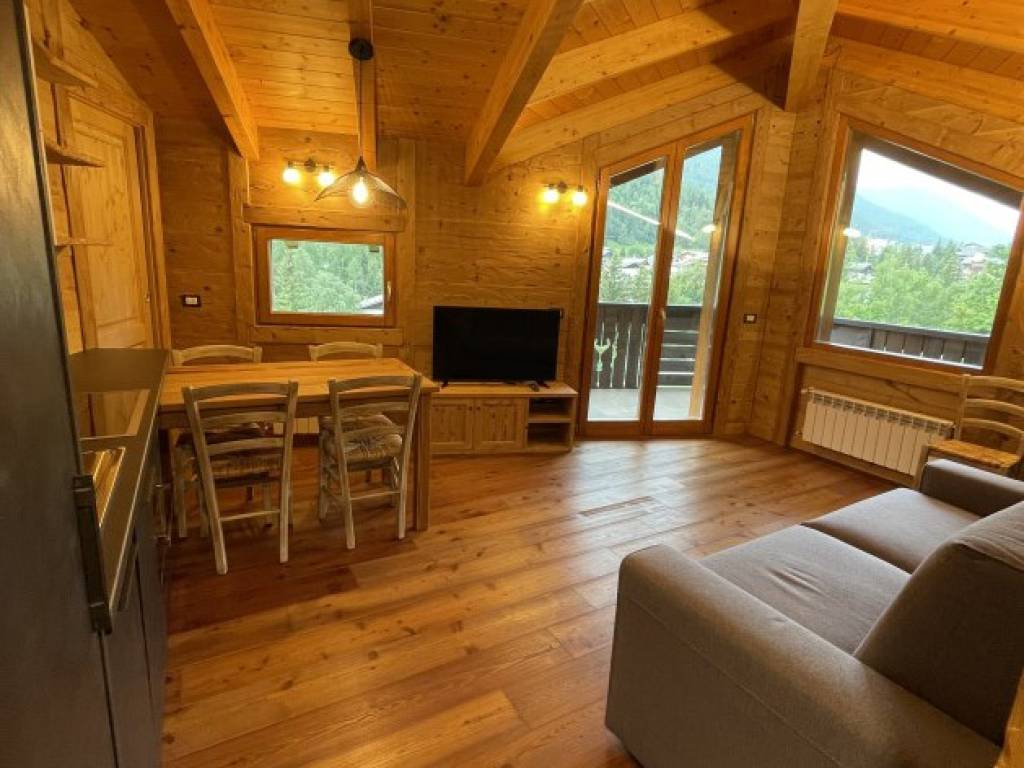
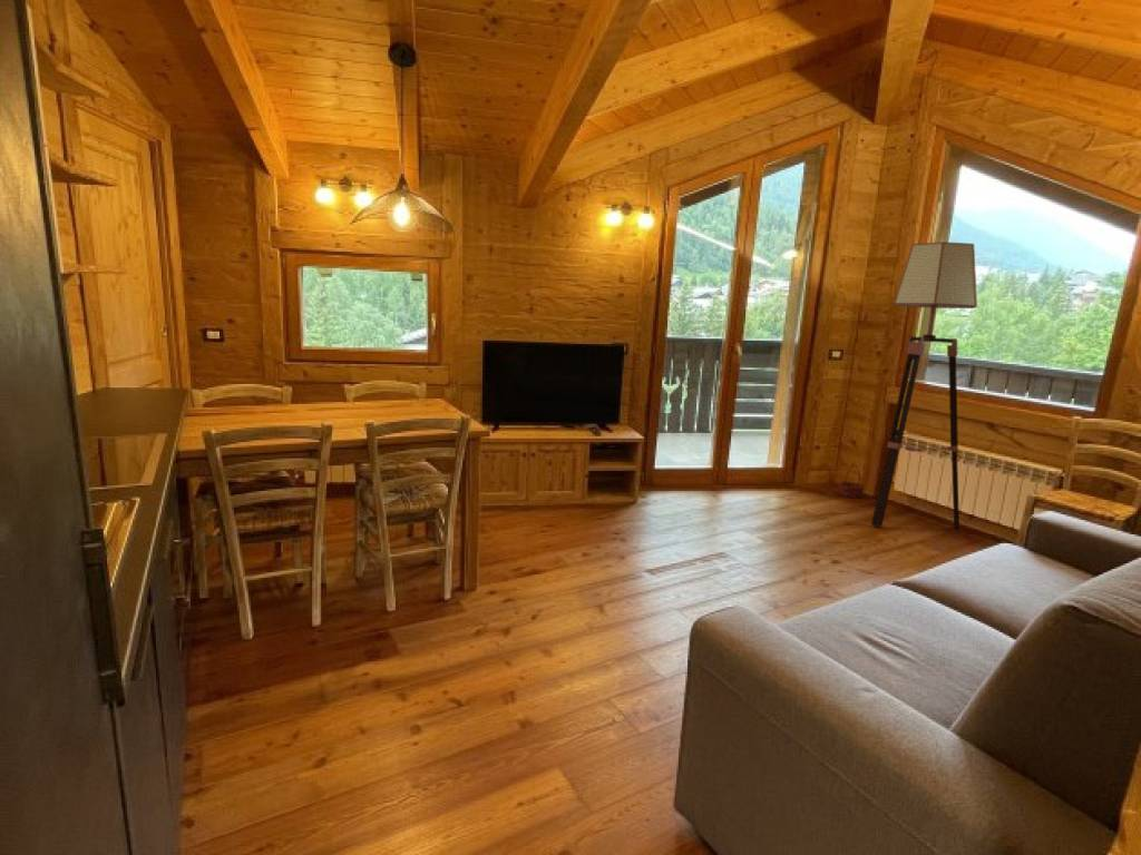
+ floor lamp [870,240,978,531]
+ basket [838,464,866,499]
